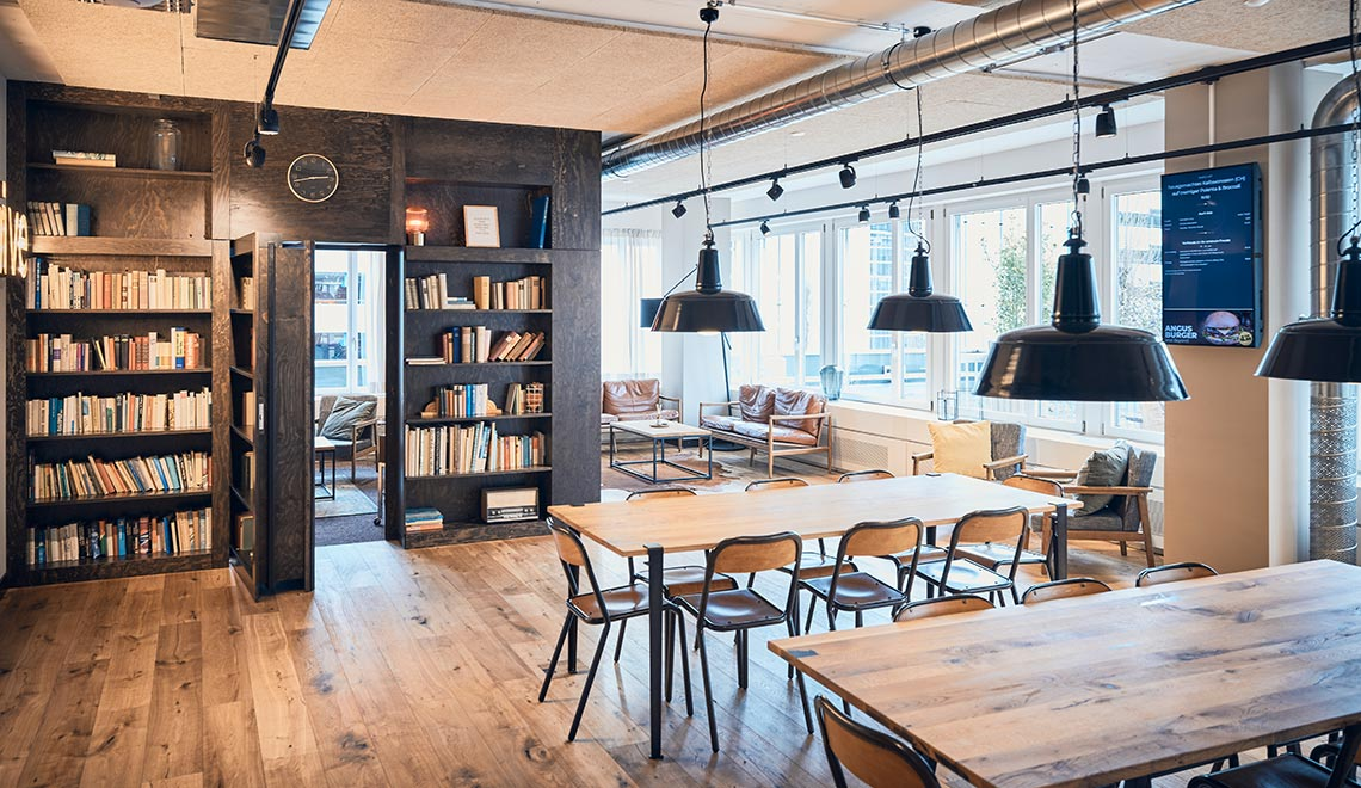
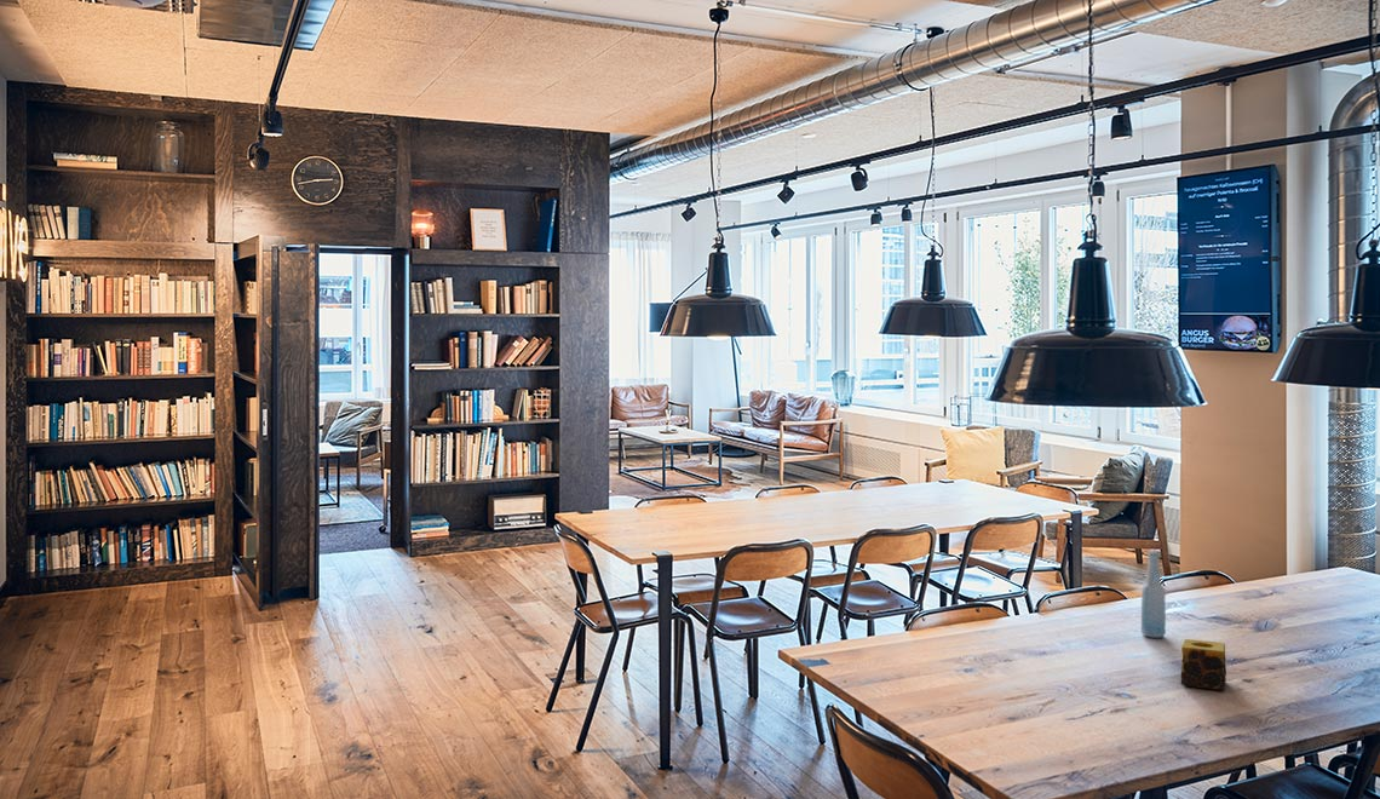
+ candle [1179,638,1227,691]
+ bottle [1140,550,1167,639]
